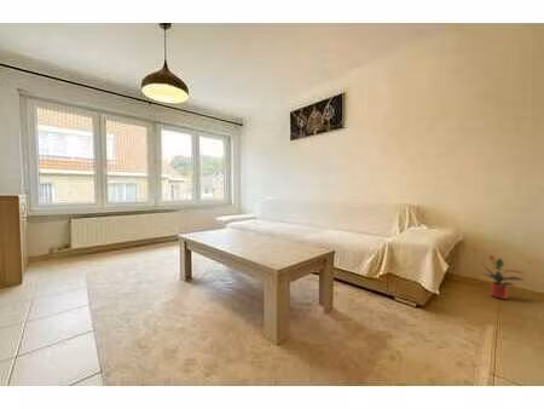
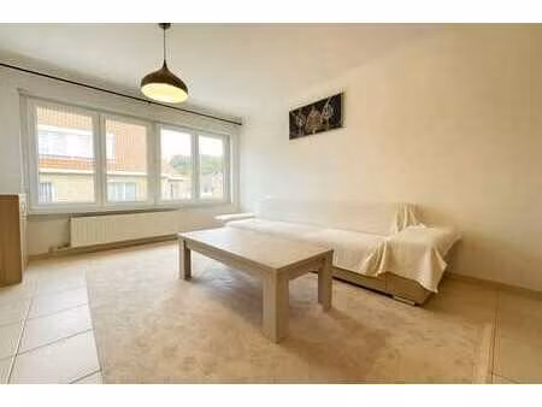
- potted plant [479,253,525,300]
